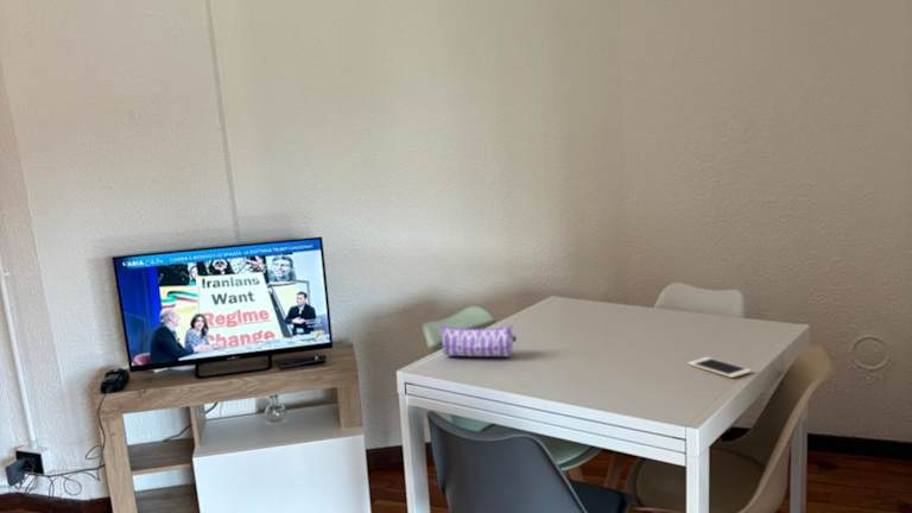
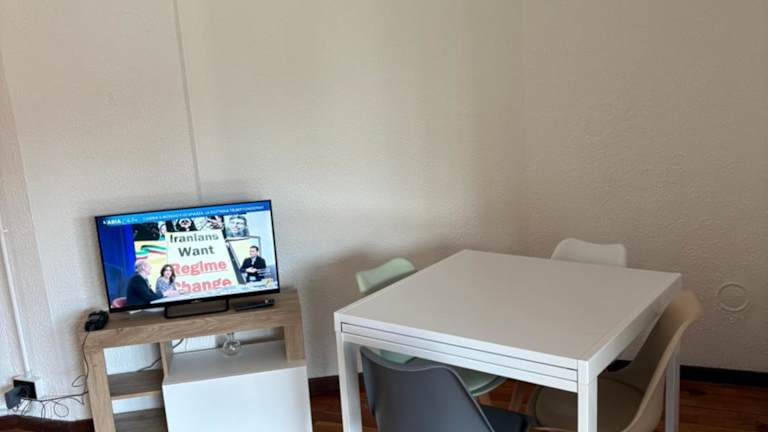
- pencil case [441,324,518,357]
- cell phone [686,356,753,379]
